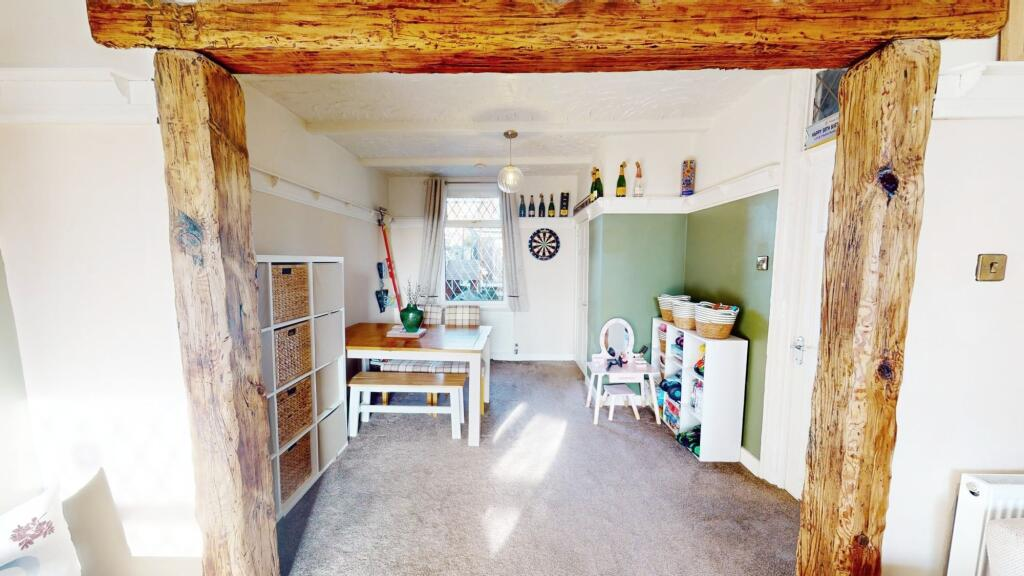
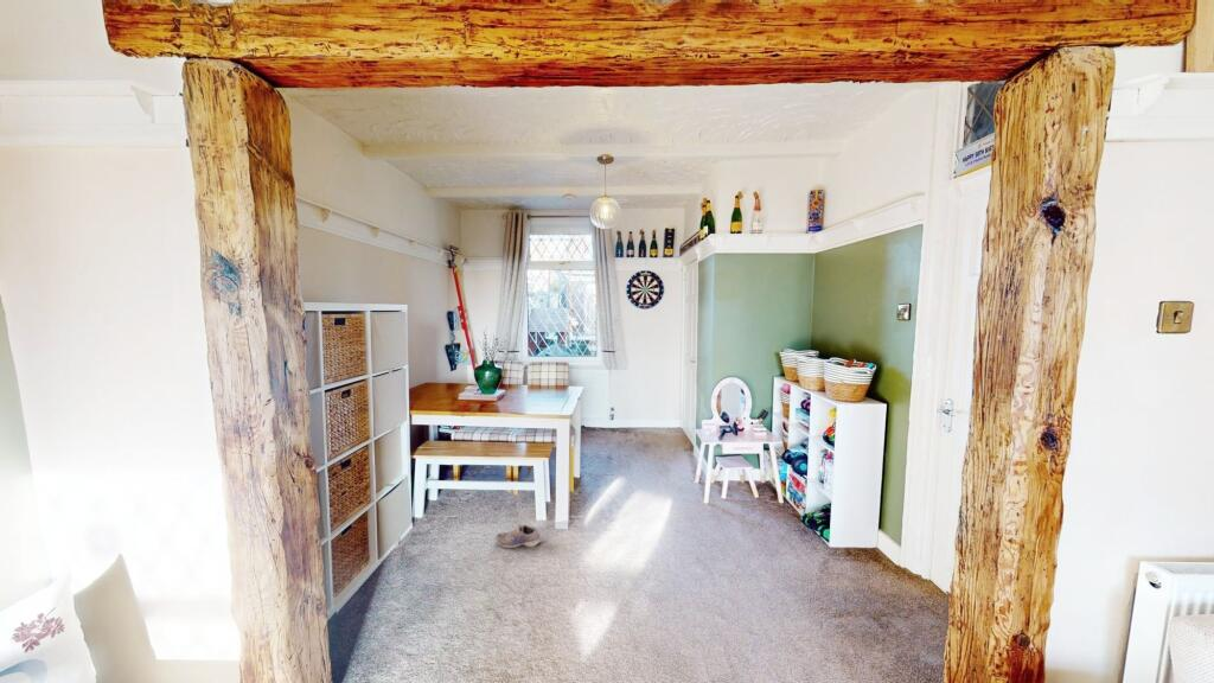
+ shoe [494,523,543,549]
